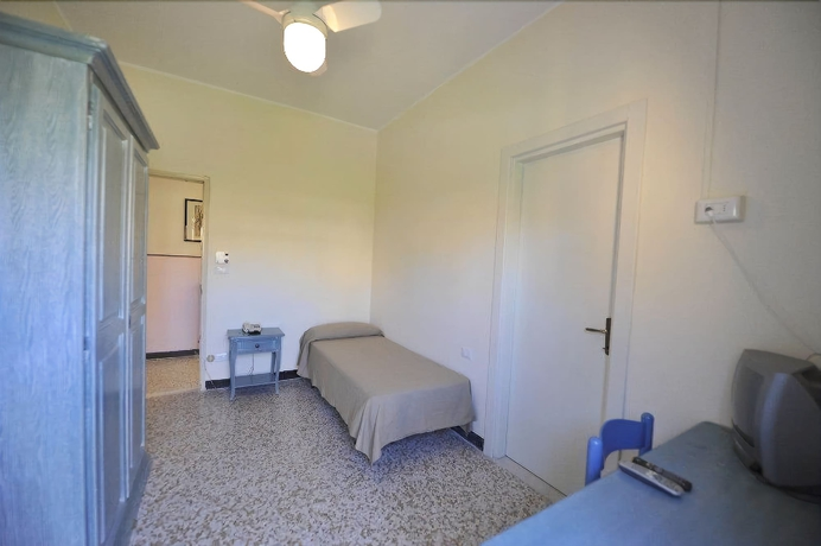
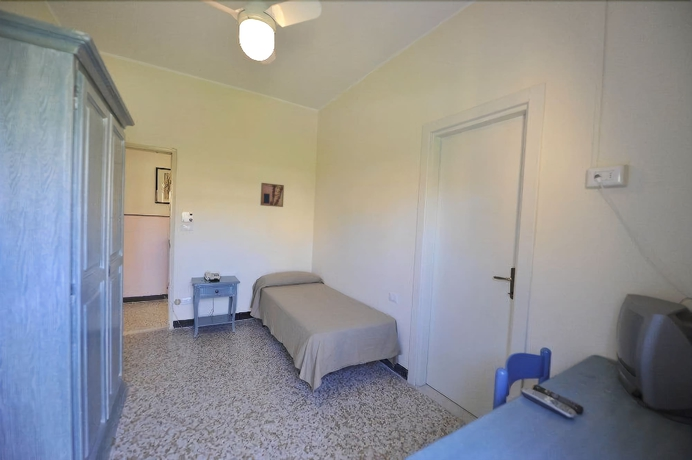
+ wall art [259,182,285,208]
